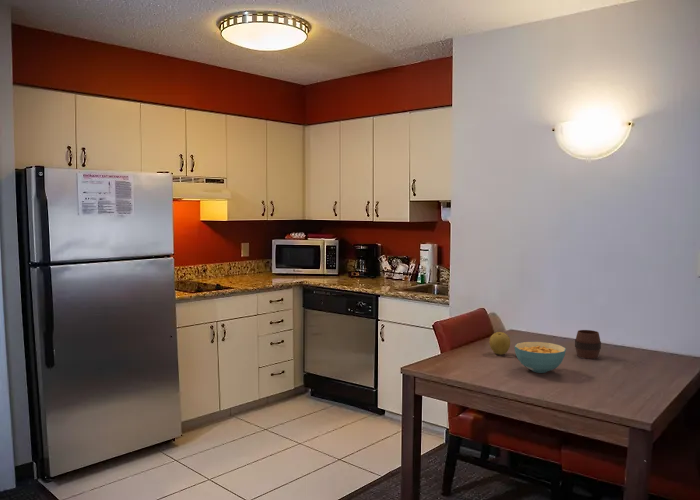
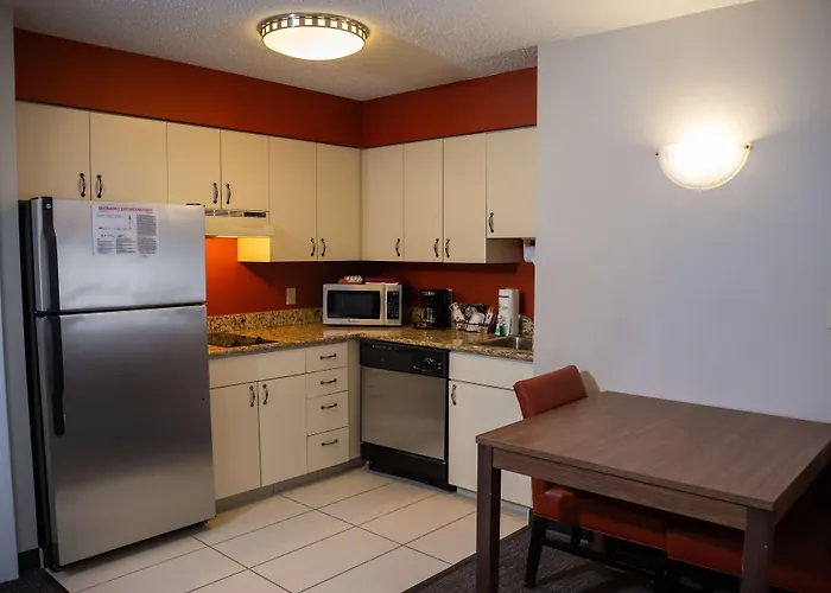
- fruit [488,331,511,356]
- cereal bowl [513,341,567,374]
- cup [574,329,602,360]
